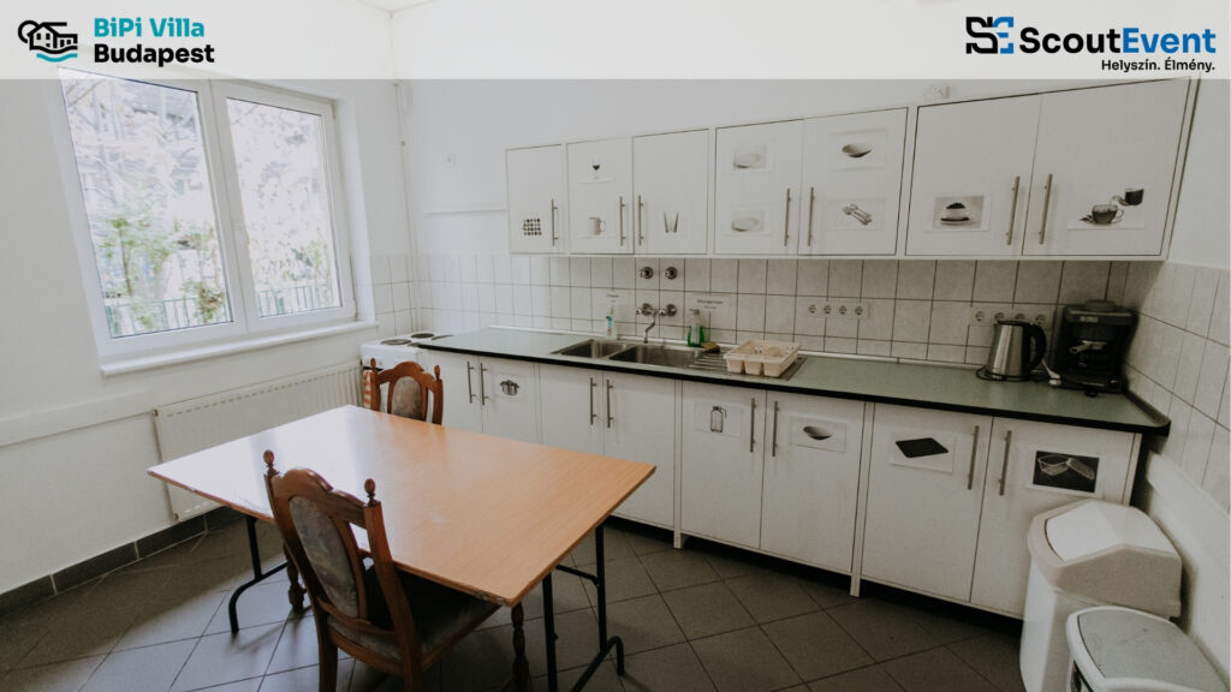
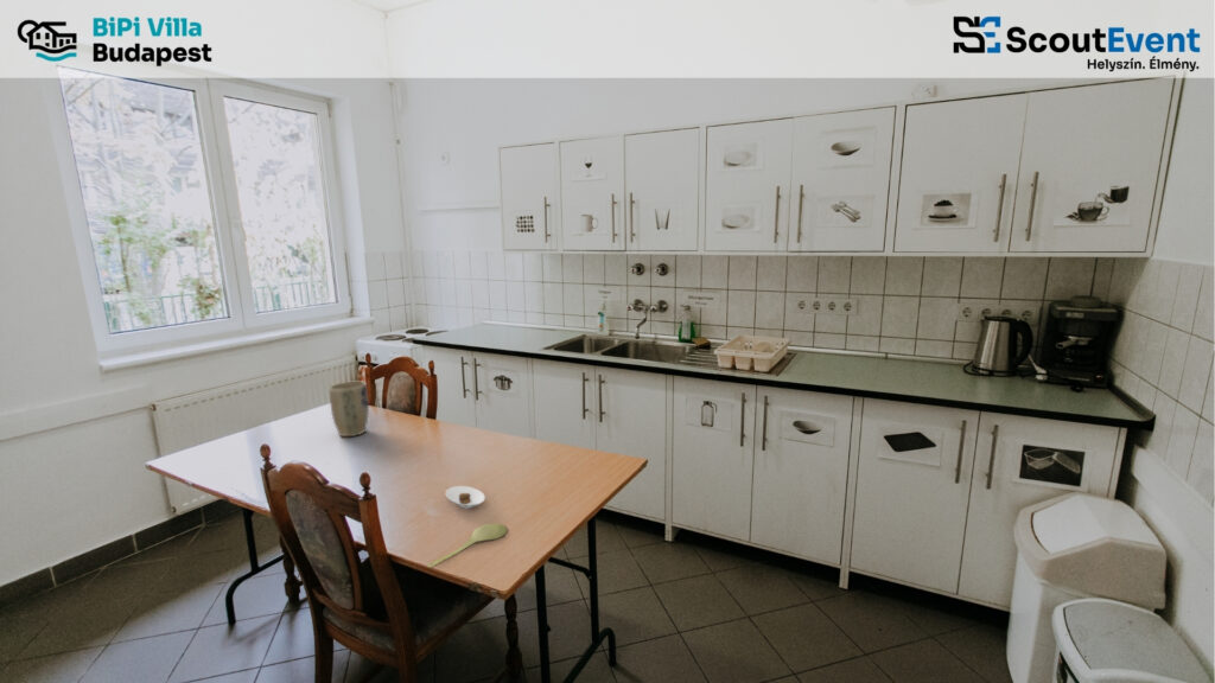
+ saucer [445,485,486,510]
+ spoon [426,522,509,569]
+ plant pot [329,381,370,438]
